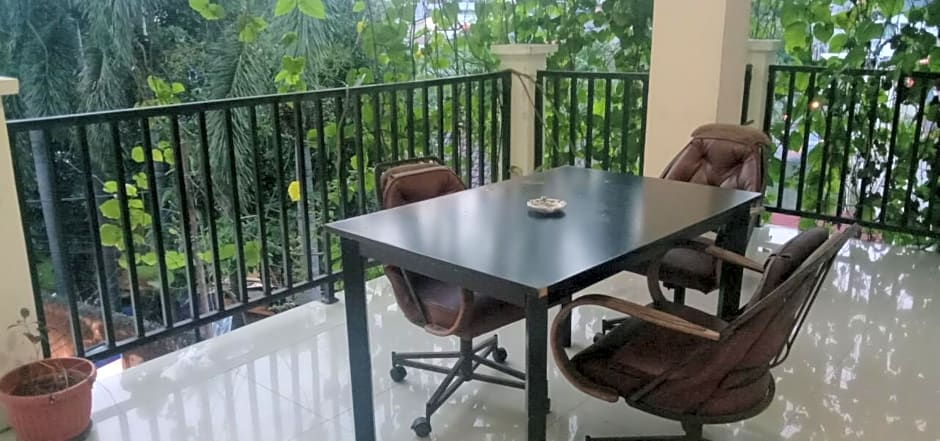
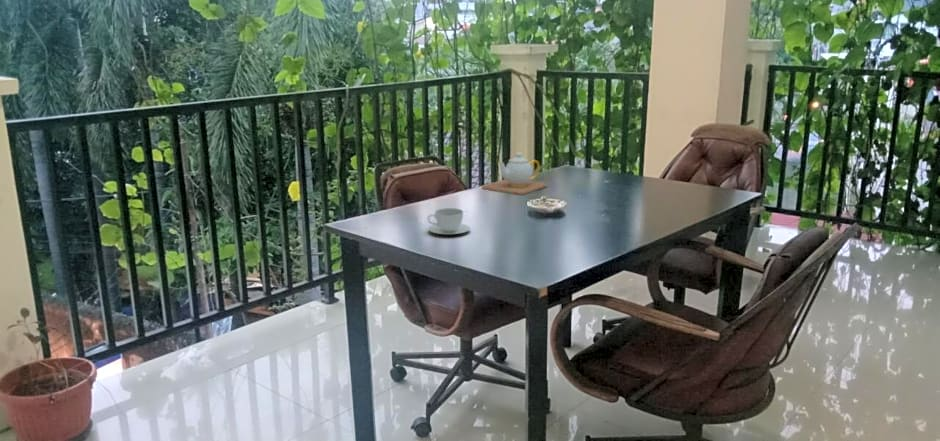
+ teacup [427,207,471,235]
+ teapot [481,151,548,196]
